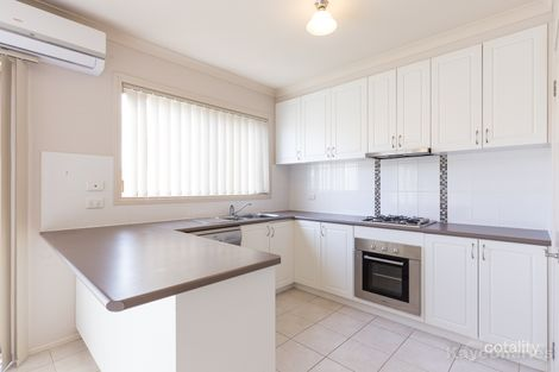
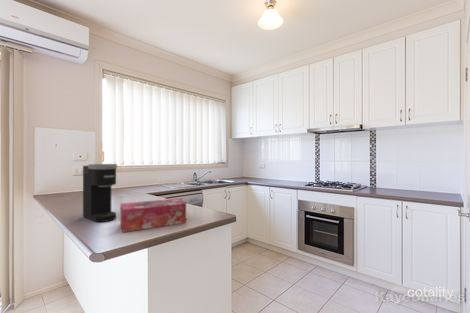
+ coffee maker [82,163,118,223]
+ tissue box [119,197,187,233]
